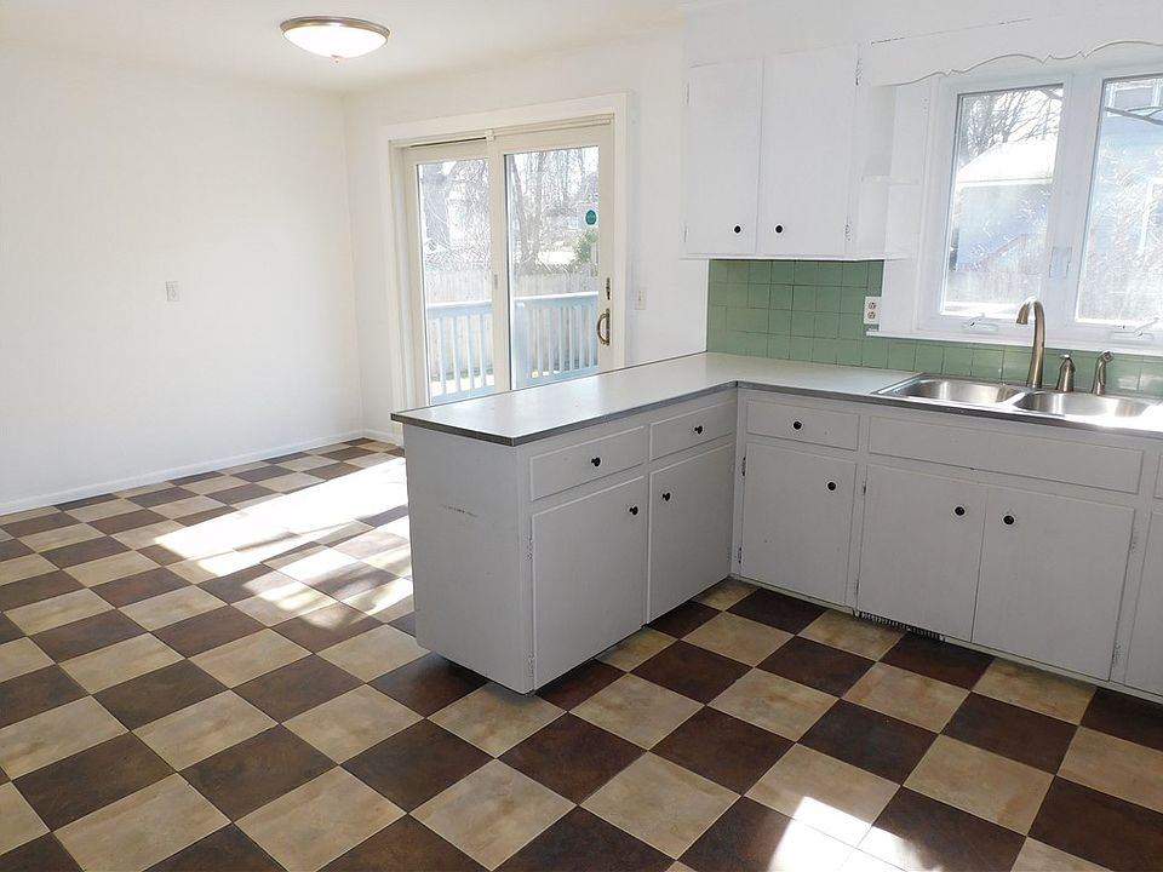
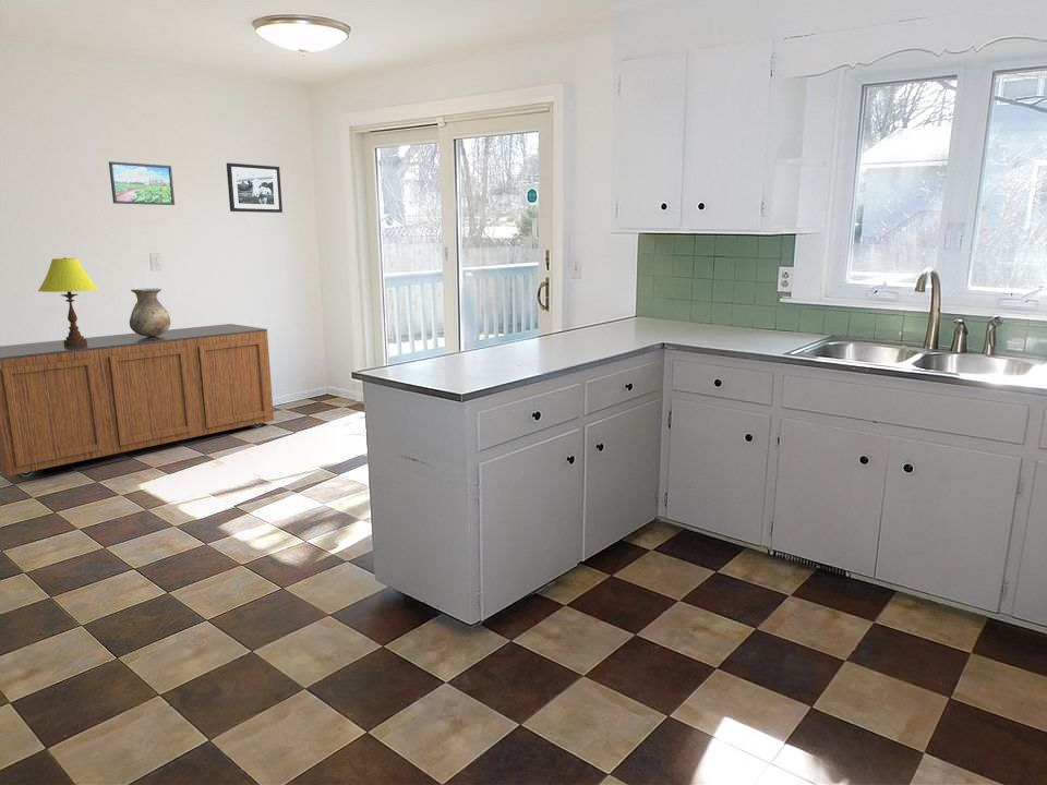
+ sideboard [0,323,275,480]
+ vase [129,287,171,337]
+ picture frame [226,161,284,214]
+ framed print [108,160,176,206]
+ table lamp [37,256,99,346]
